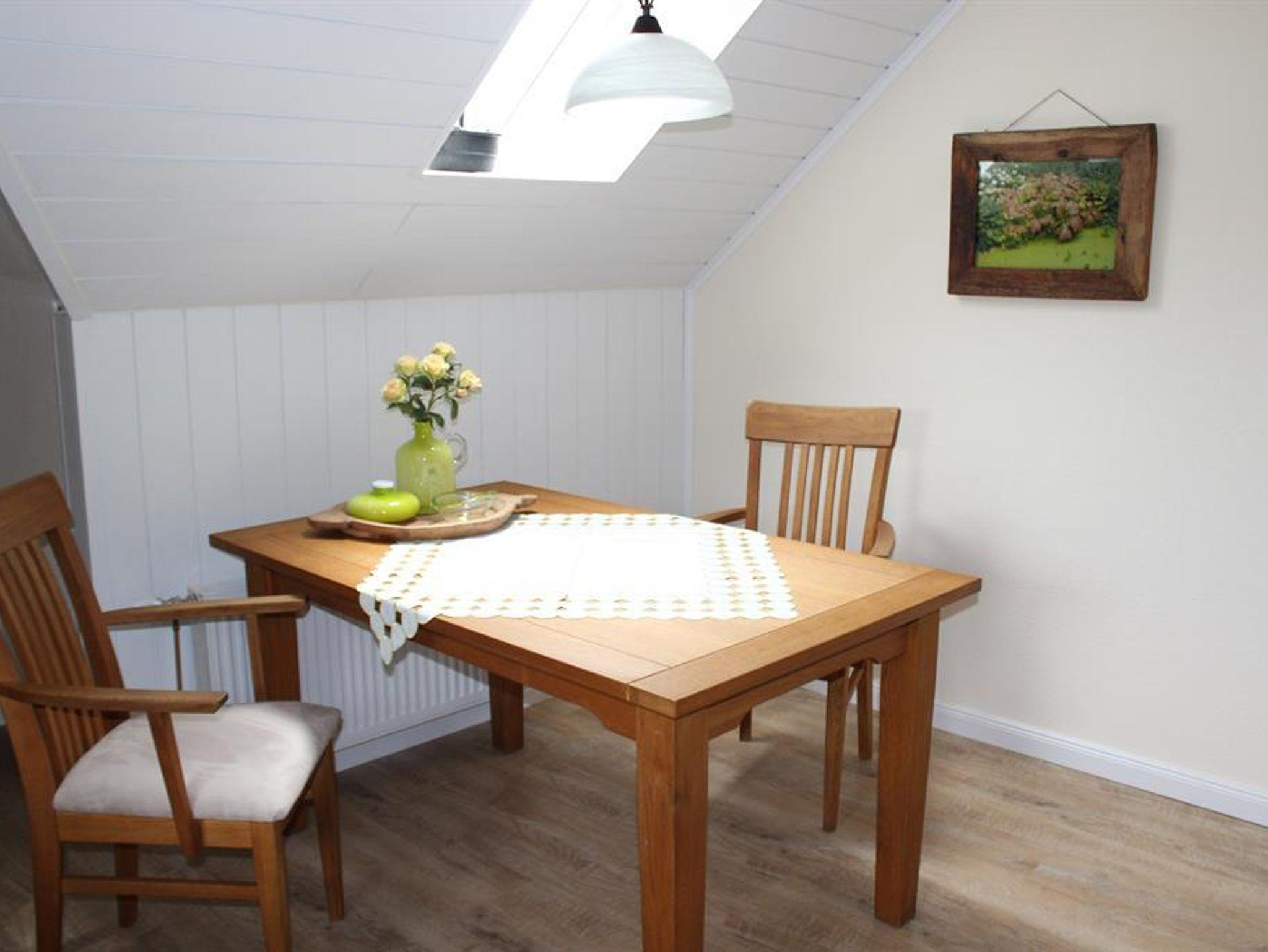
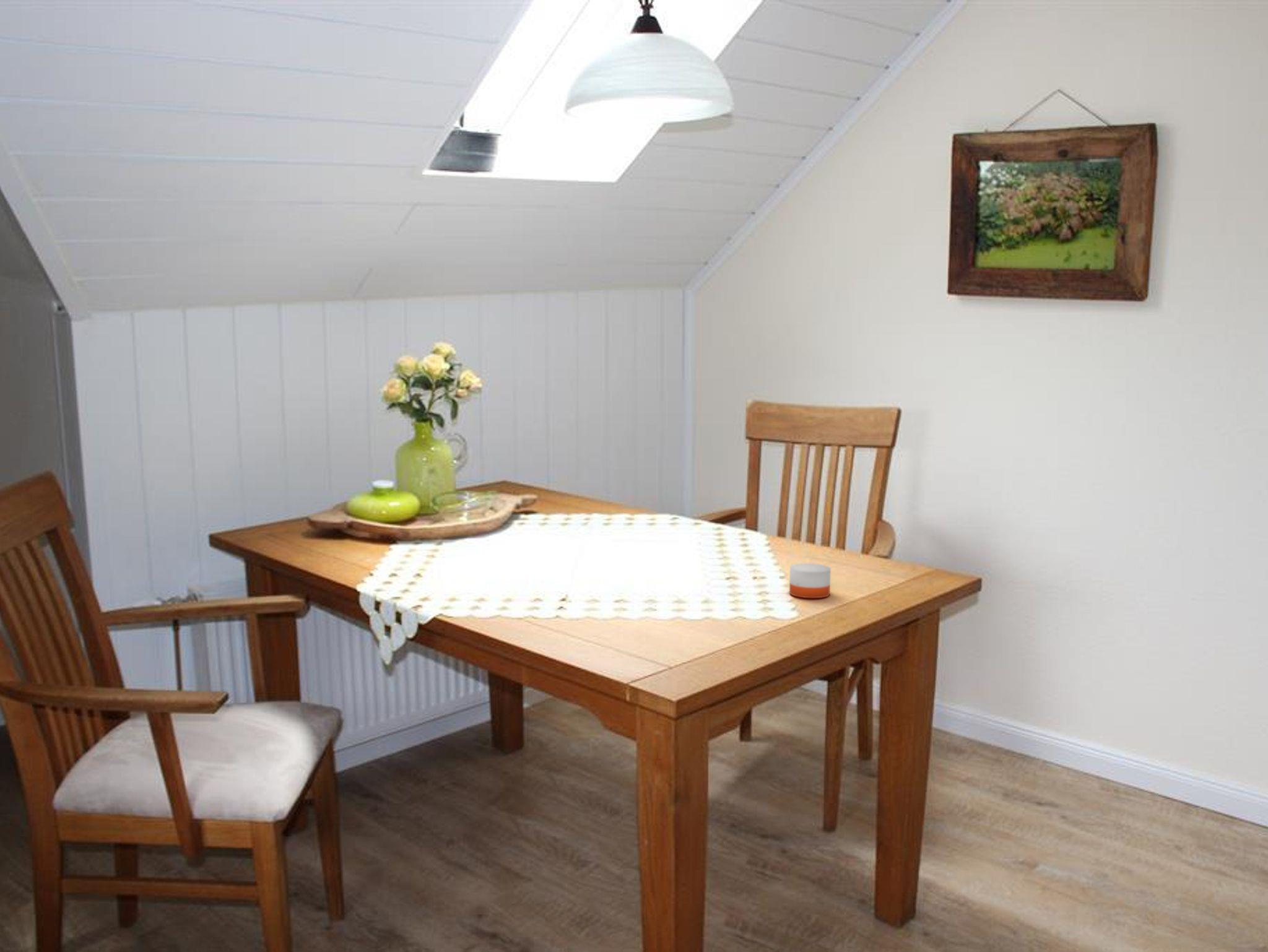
+ candle [789,552,832,599]
